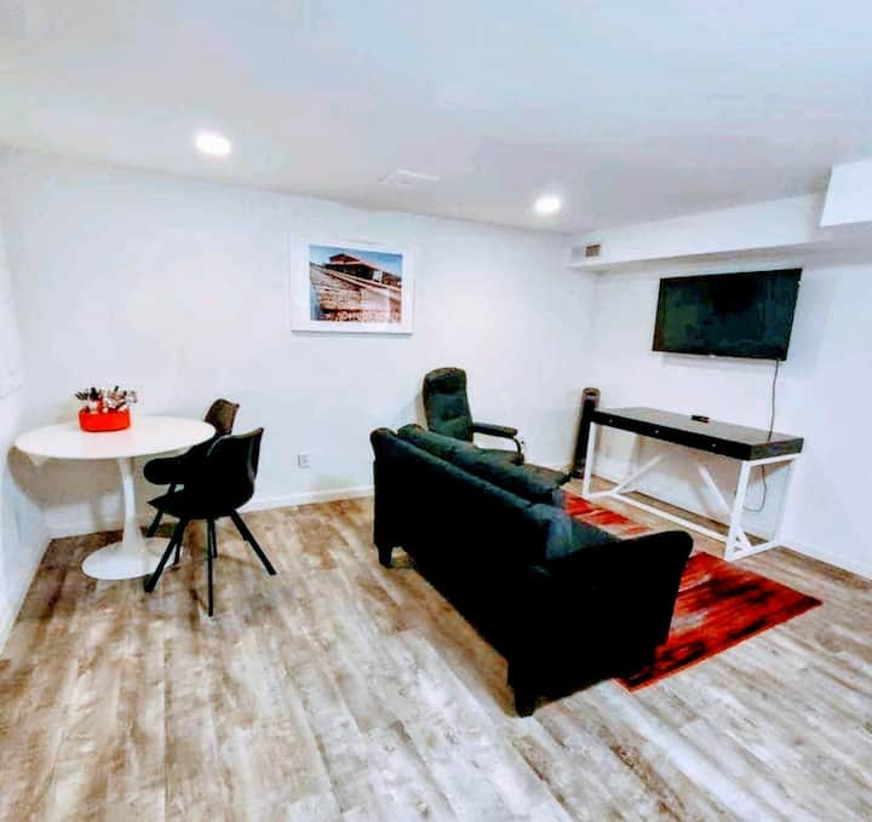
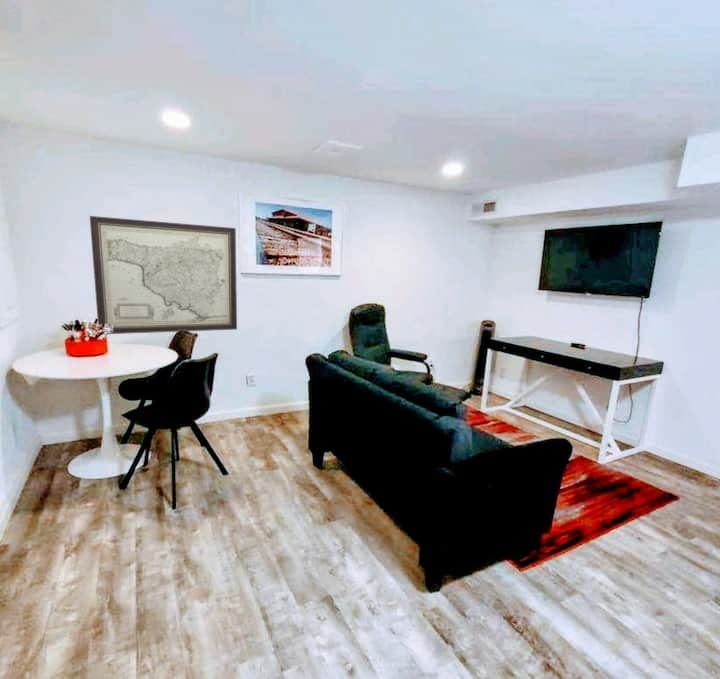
+ wall art [89,215,238,335]
